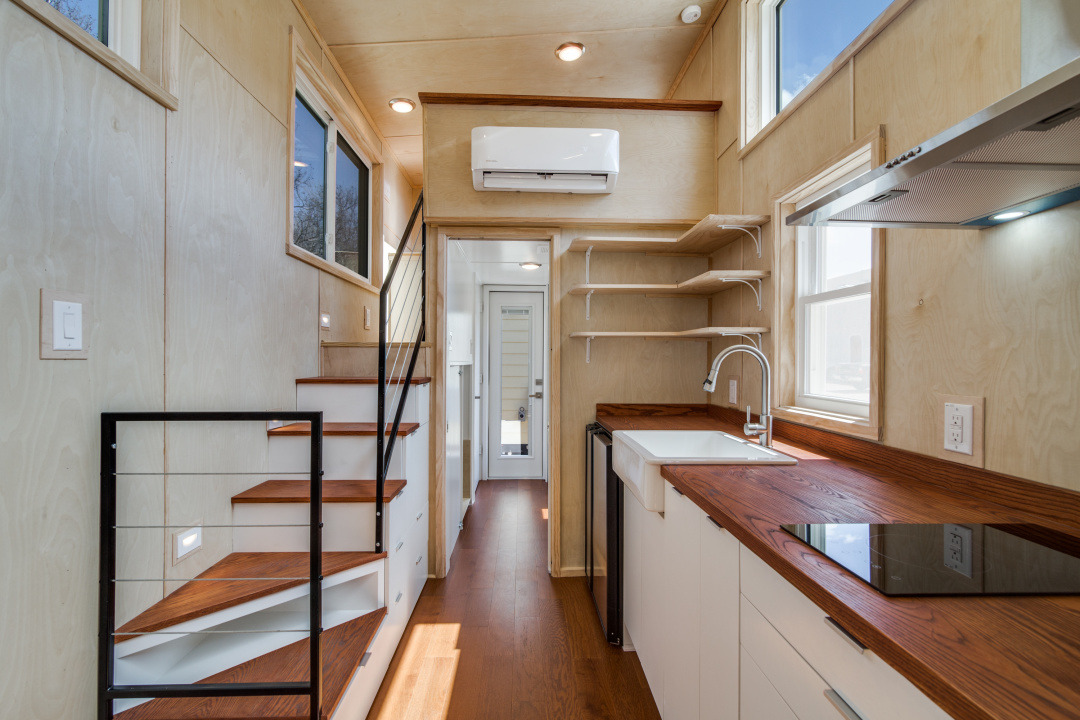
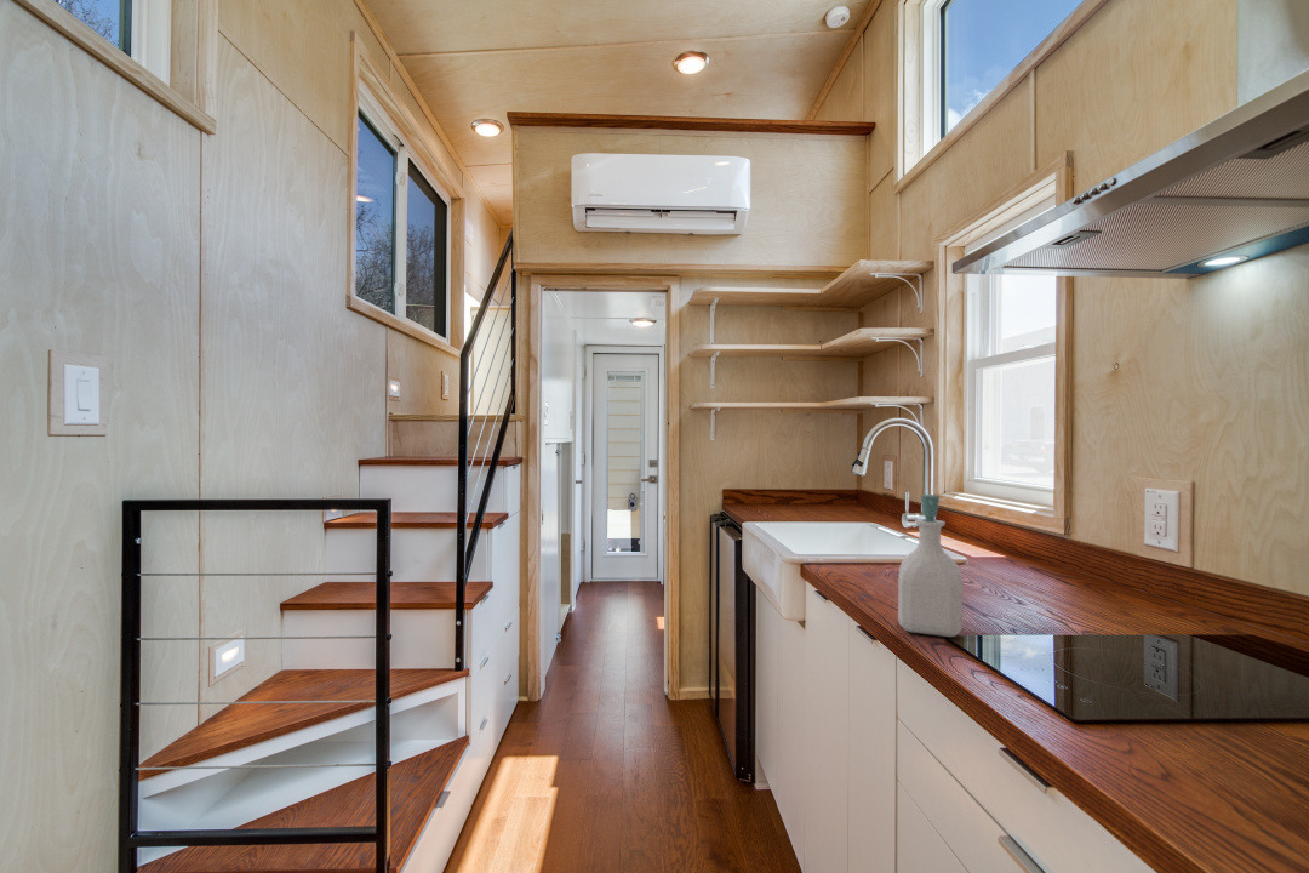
+ soap bottle [897,493,964,638]
